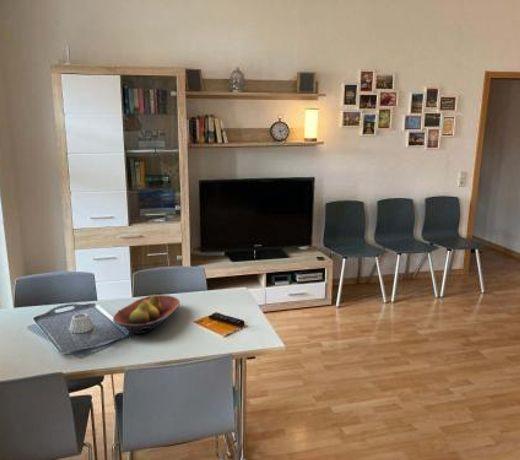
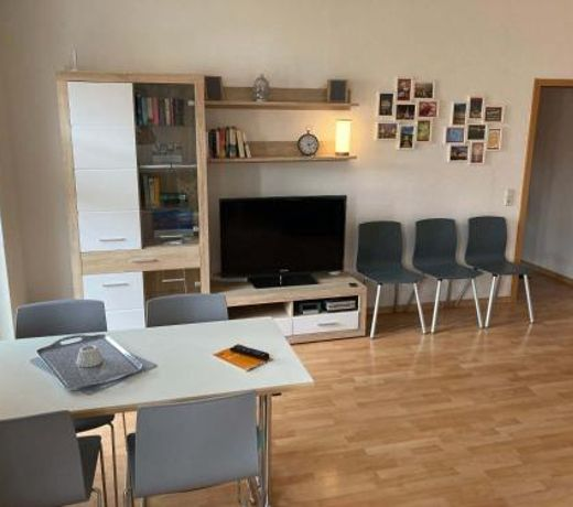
- fruit bowl [112,294,181,335]
